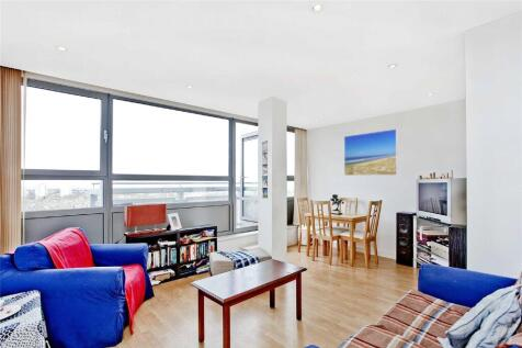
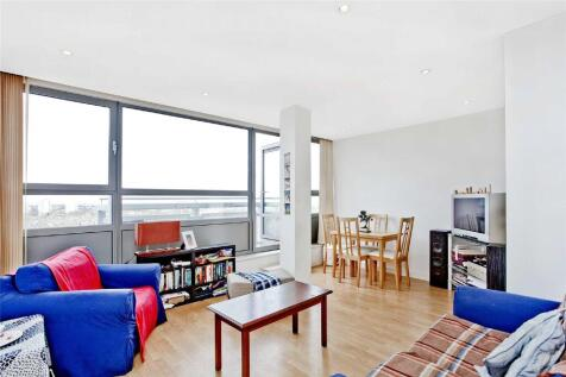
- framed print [343,128,399,177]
